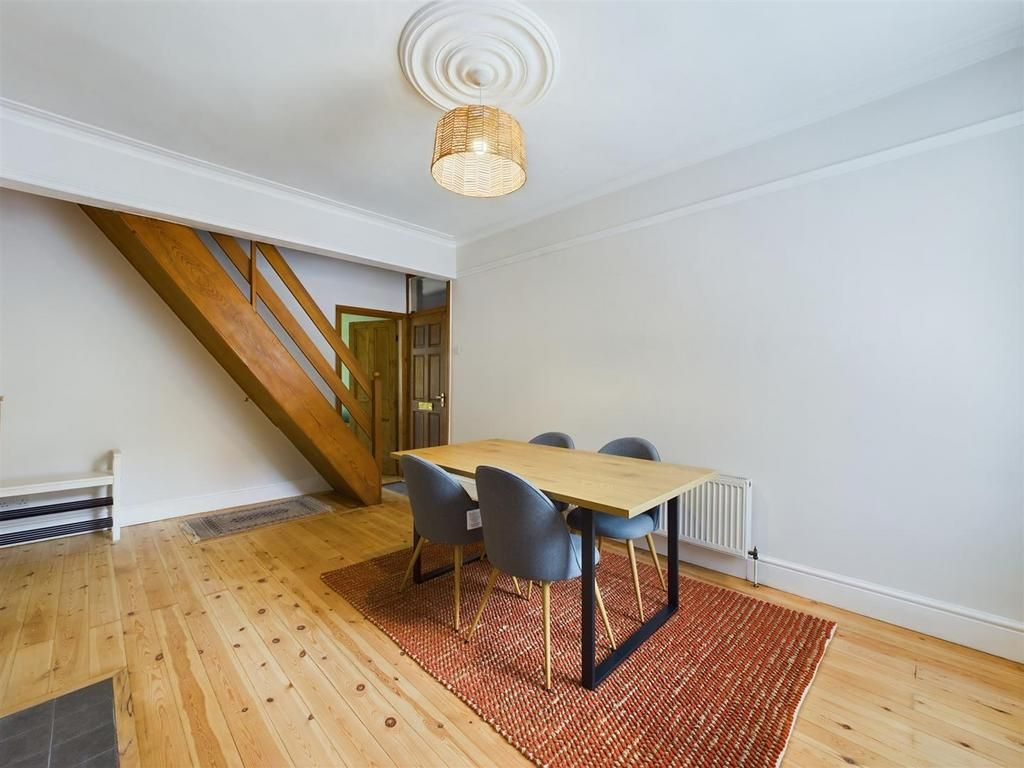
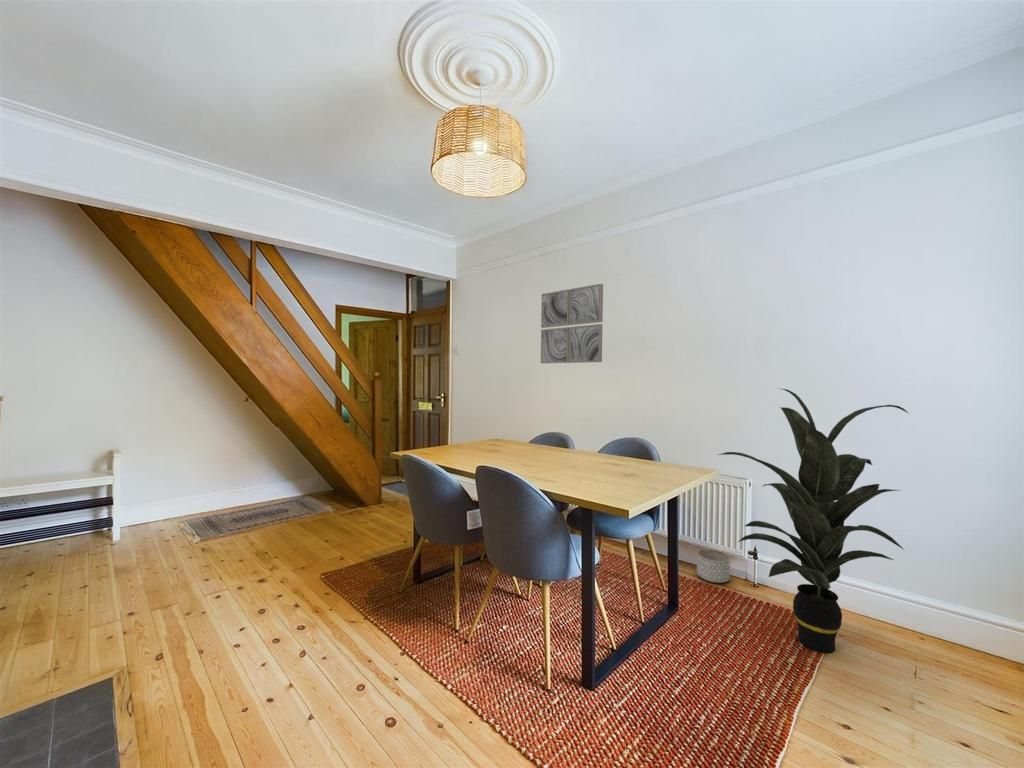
+ wall art [540,283,604,364]
+ planter [696,548,731,584]
+ indoor plant [717,388,909,654]
